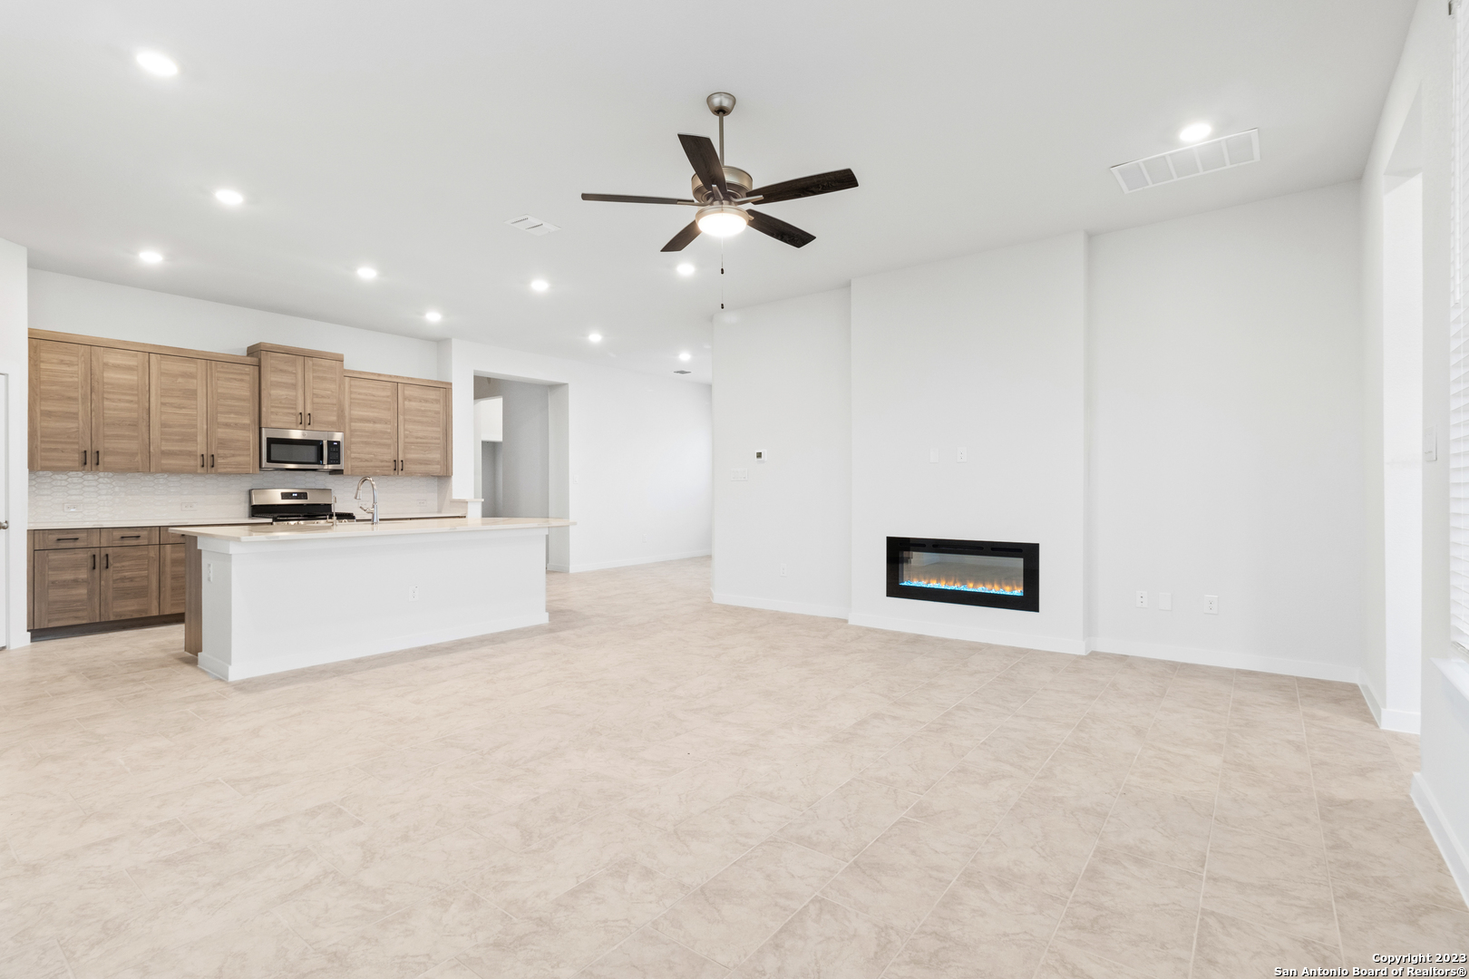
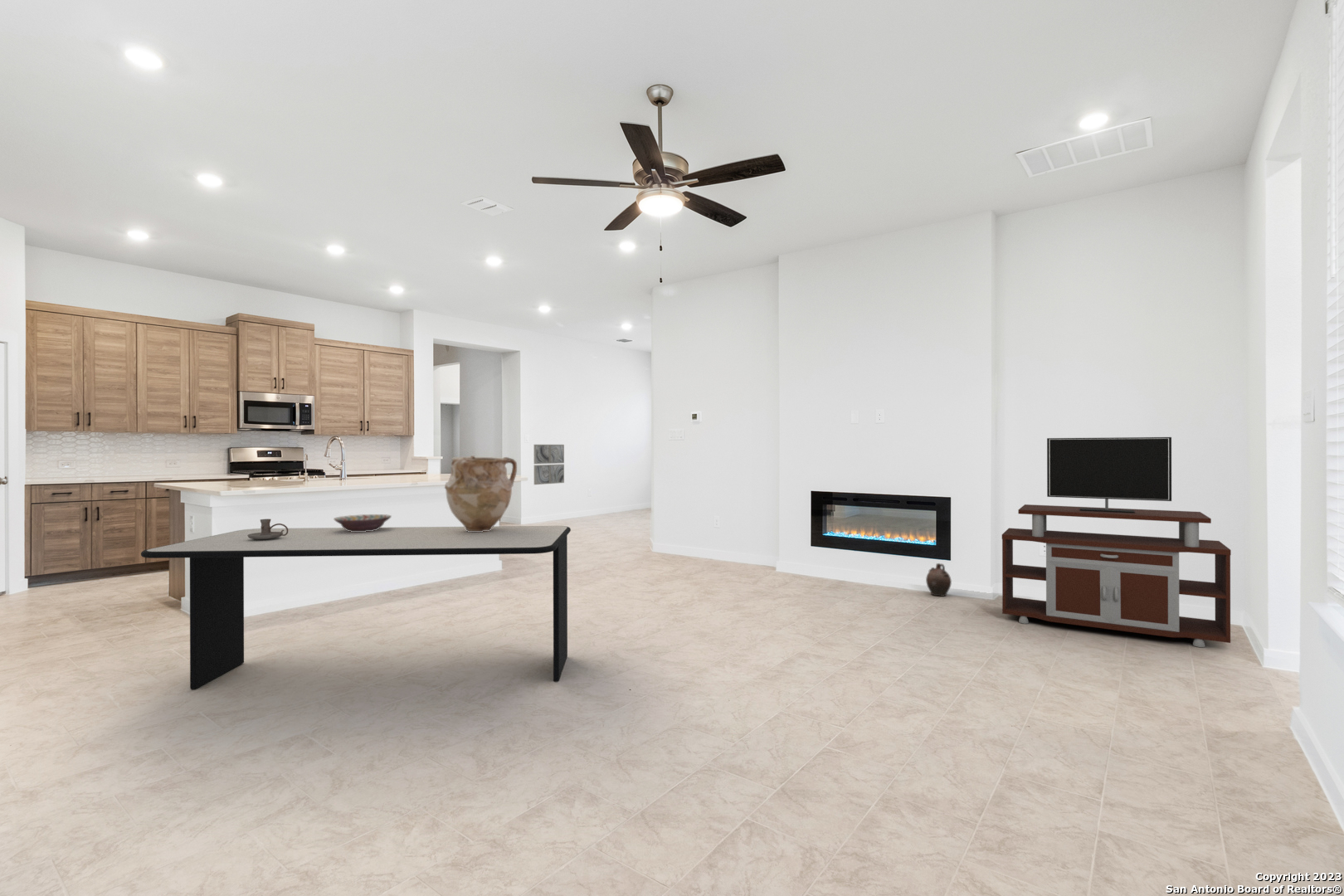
+ wall art [533,444,565,485]
+ ceramic jug [925,562,952,597]
+ decorative bowl [333,514,392,532]
+ dining table [140,525,572,690]
+ tv stand [1001,436,1232,648]
+ candle holder [247,519,288,540]
+ vase [444,455,518,532]
